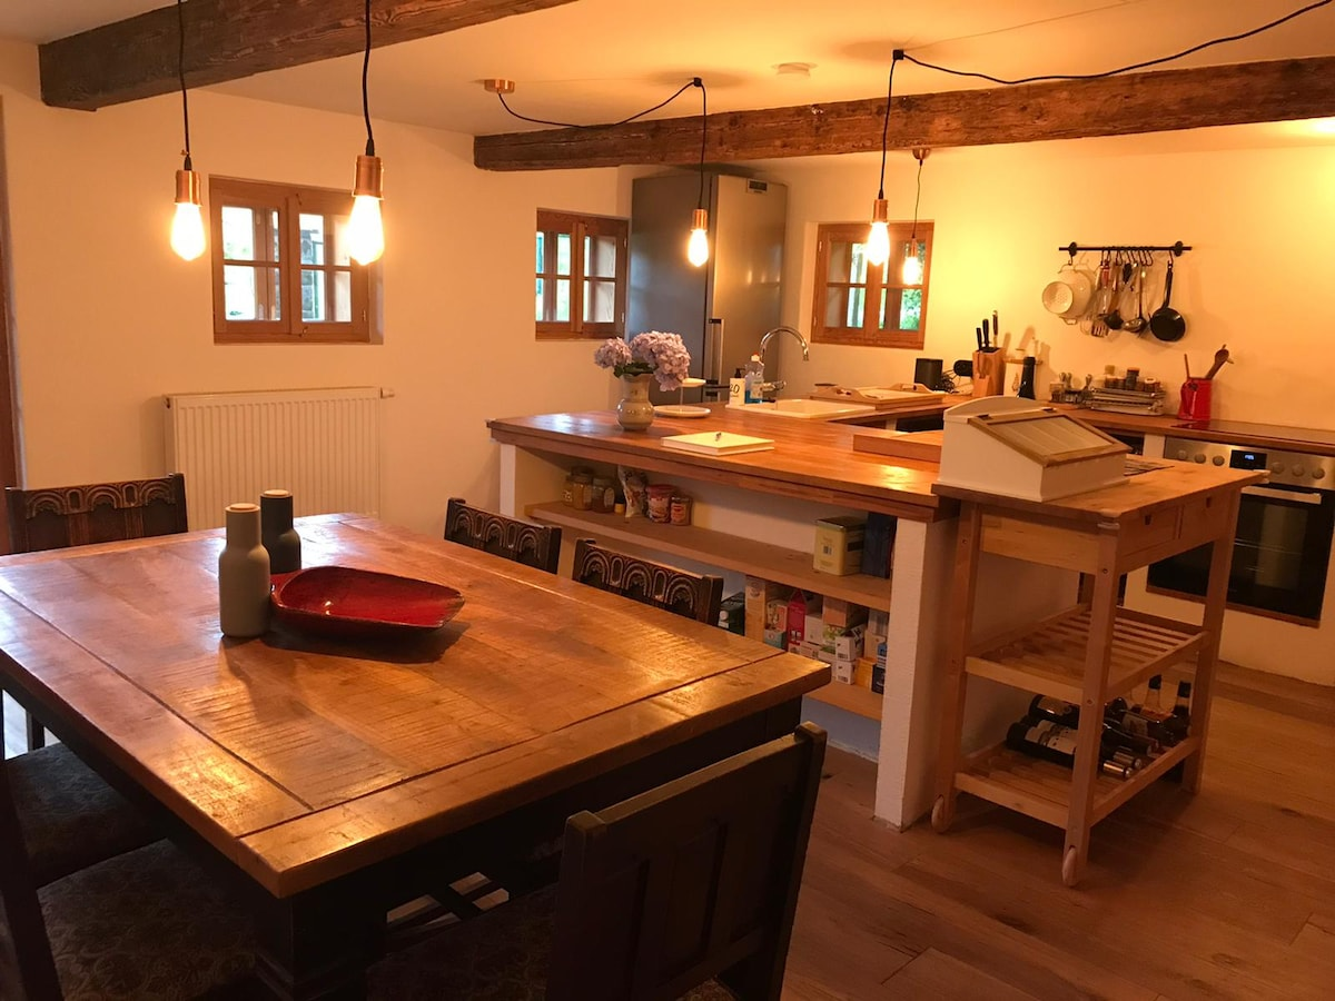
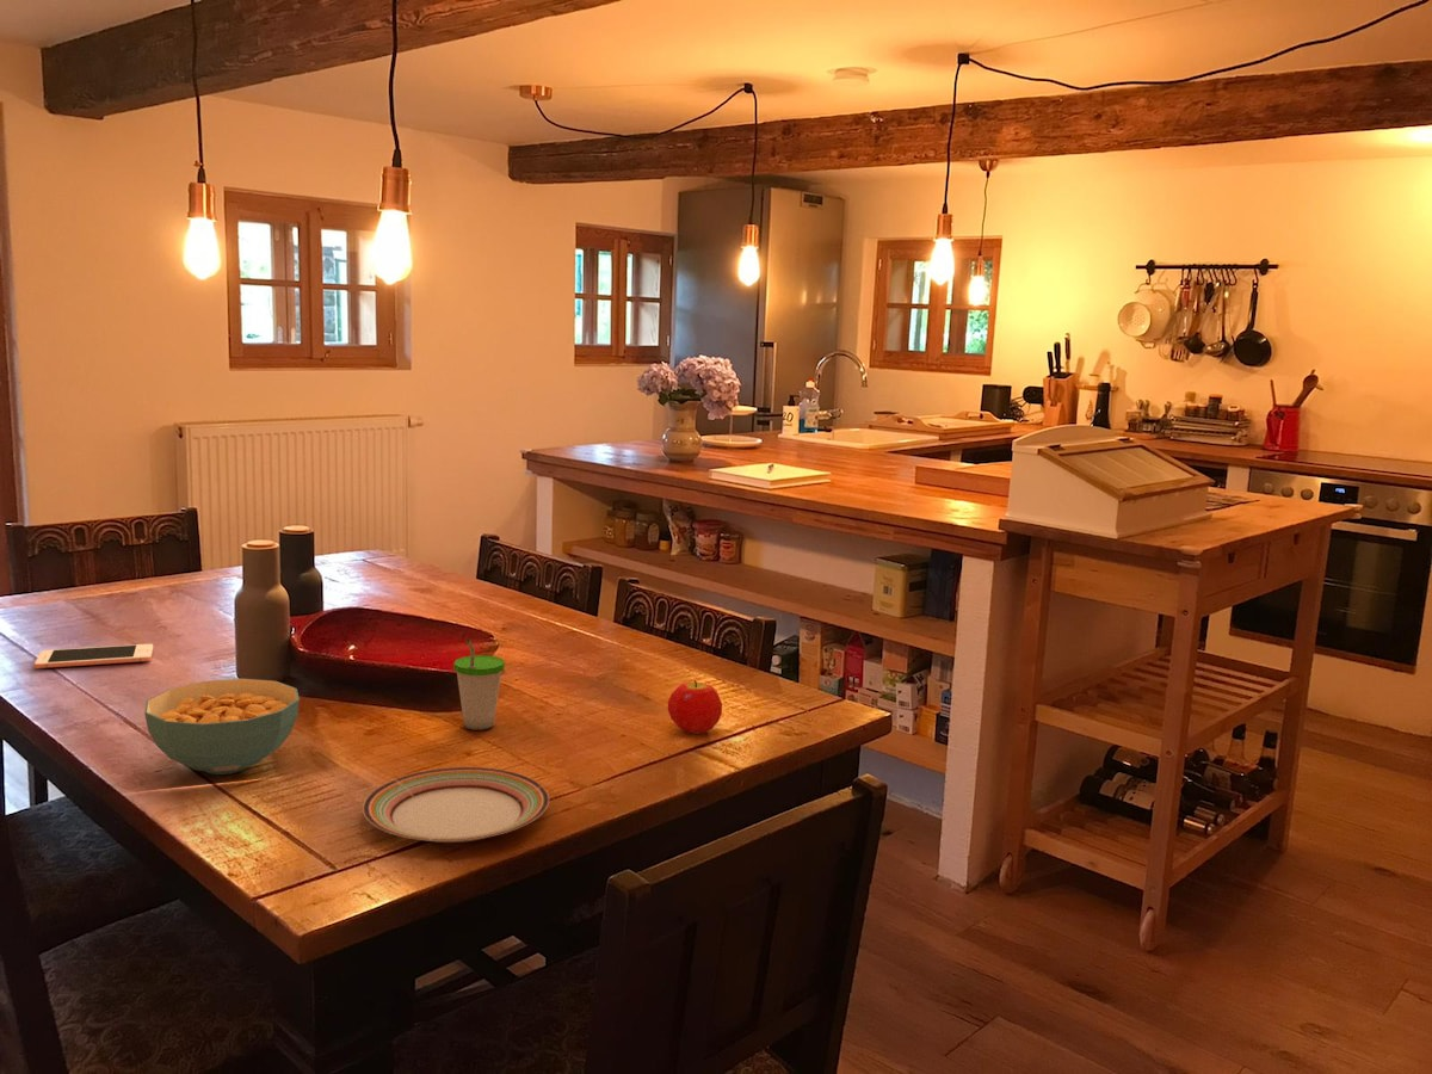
+ plate [362,766,550,844]
+ cell phone [33,643,154,669]
+ fruit [667,679,723,735]
+ cup [452,638,506,732]
+ cereal bowl [143,678,301,776]
